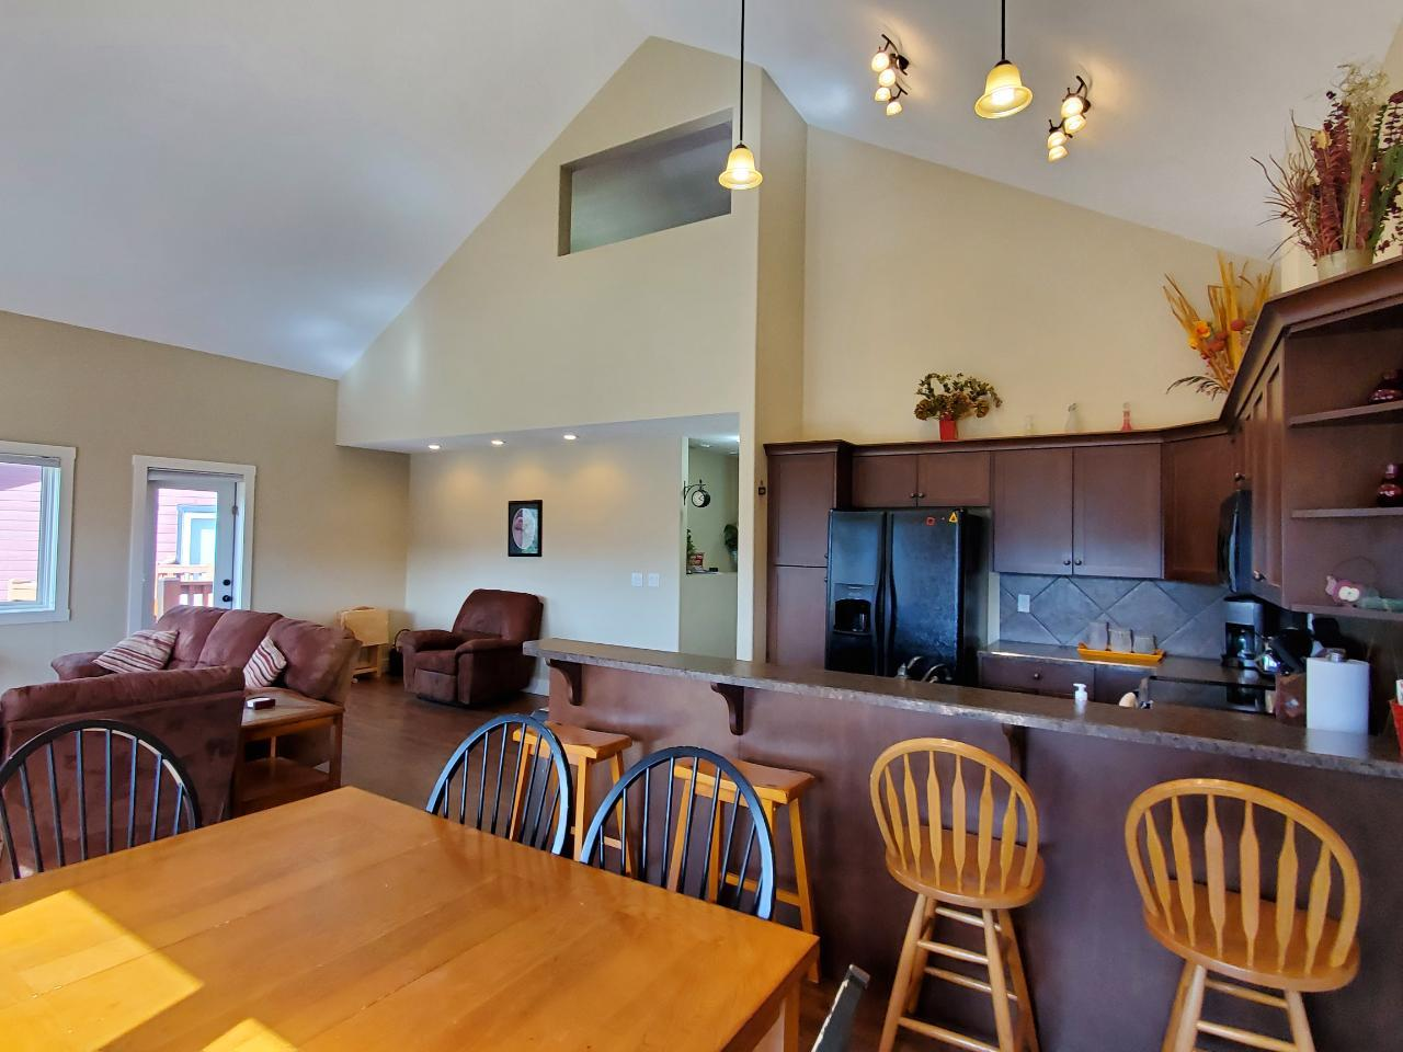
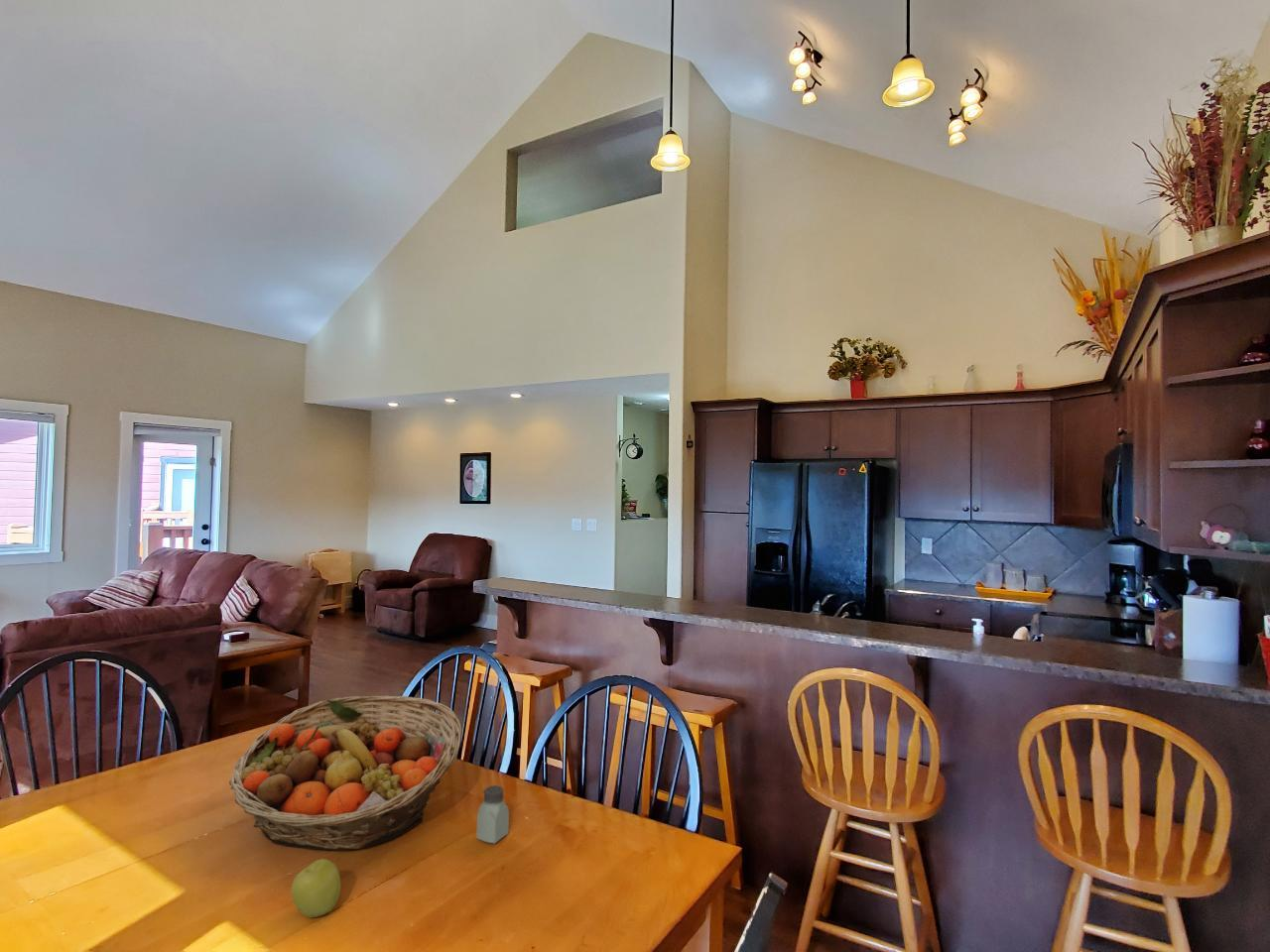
+ saltshaker [475,784,510,845]
+ fruit basket [228,694,462,851]
+ apple [291,858,342,919]
